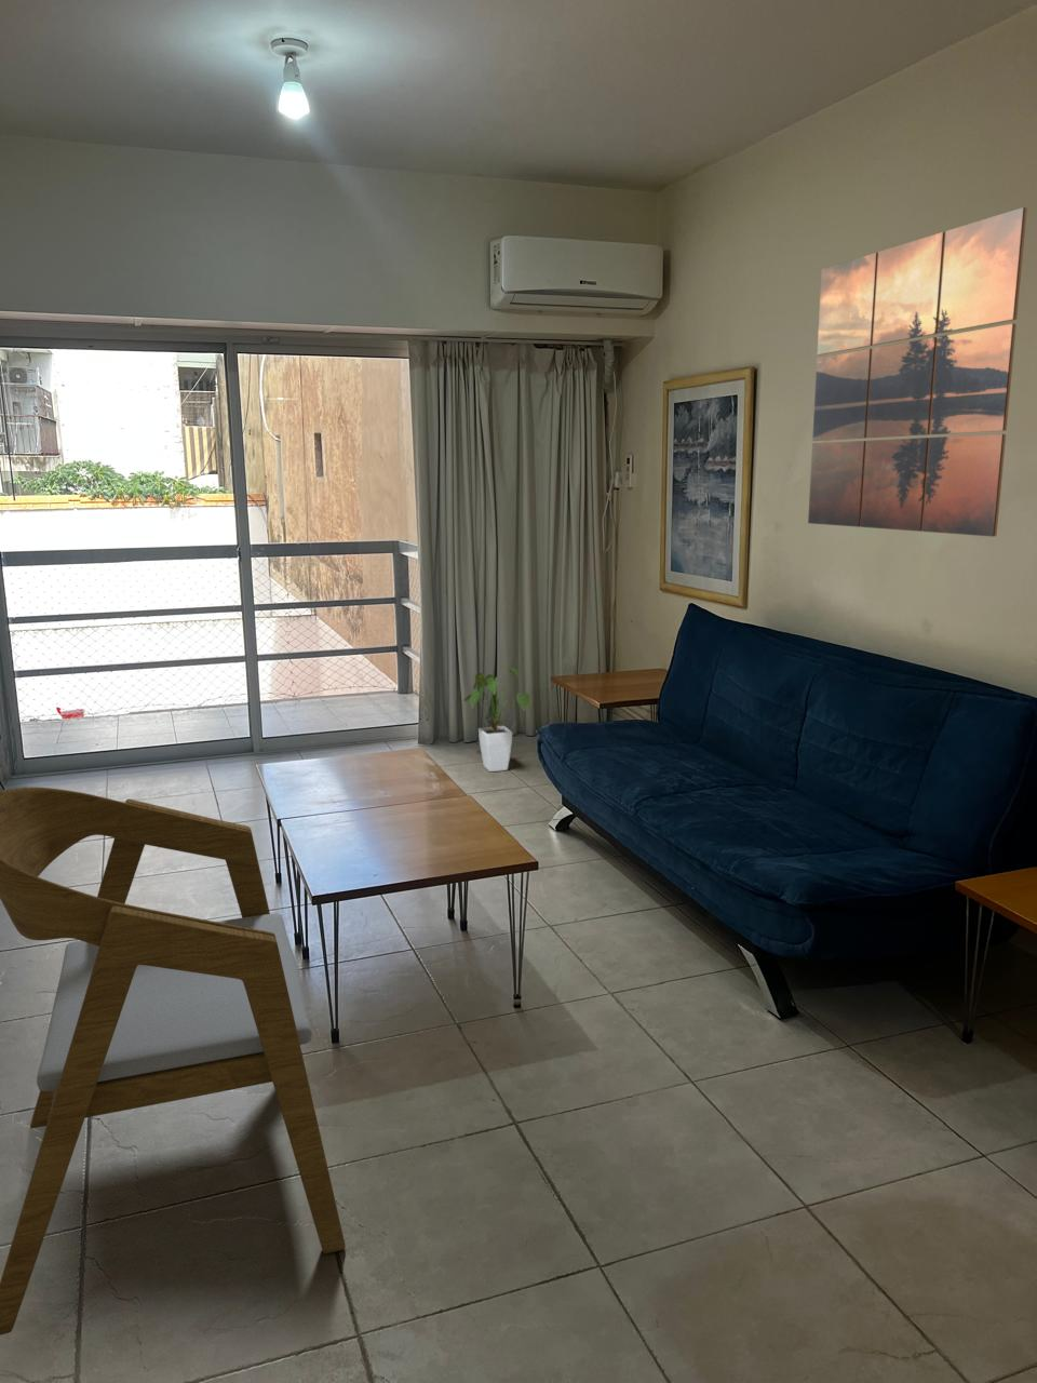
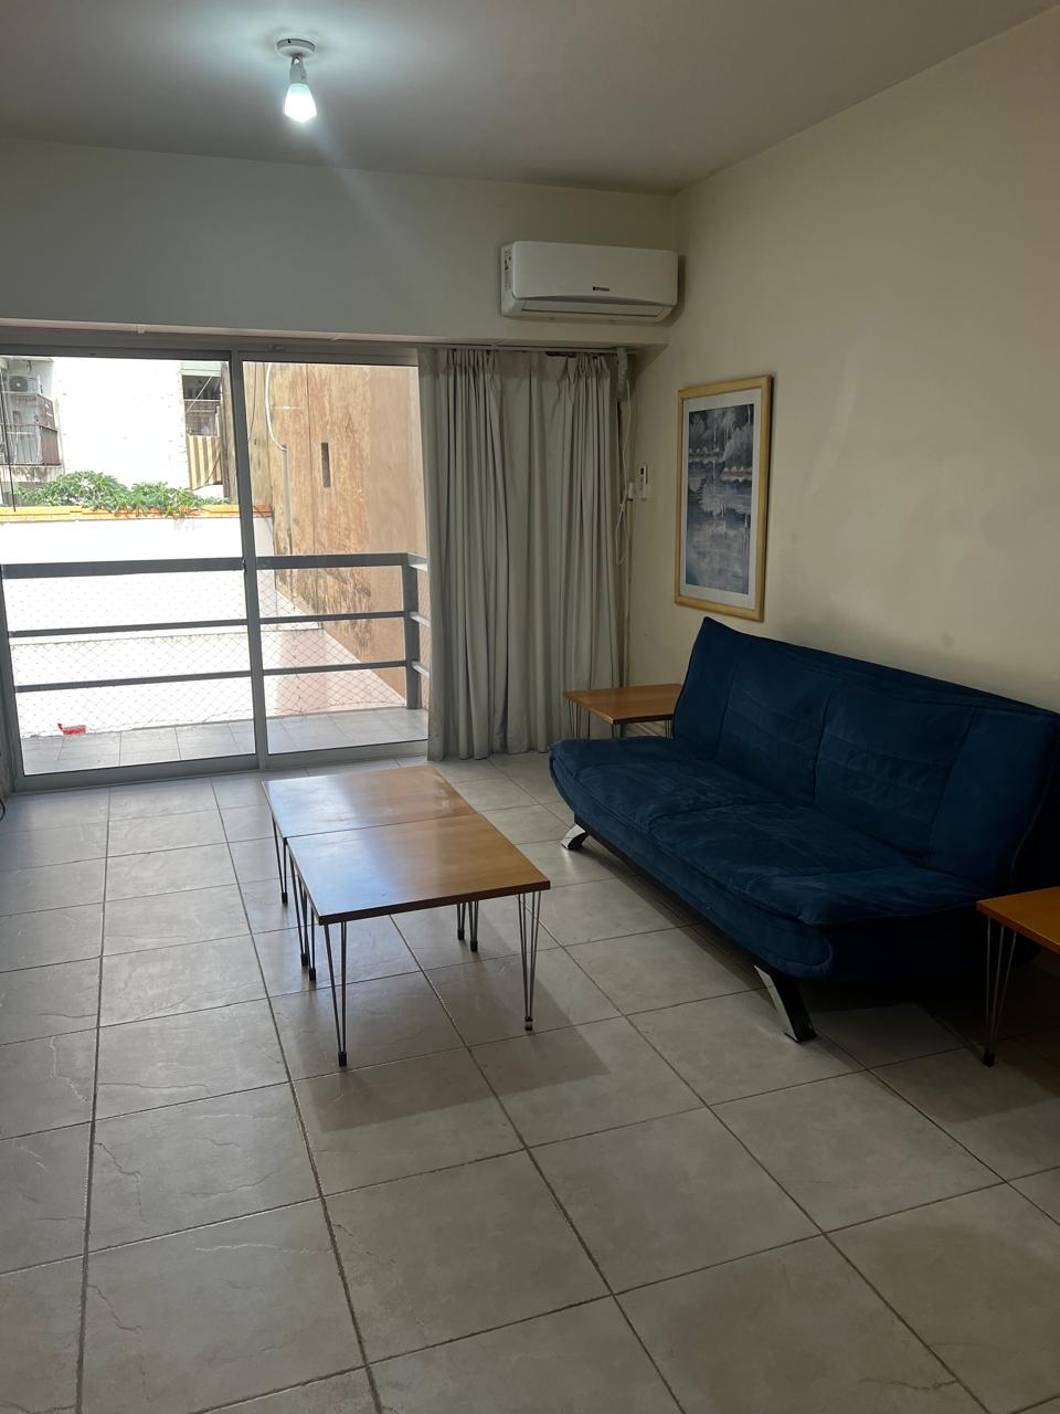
- wall art [807,207,1028,538]
- house plant [462,664,532,772]
- armchair [0,786,346,1335]
